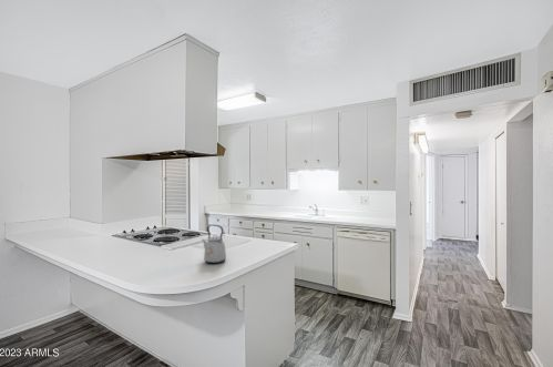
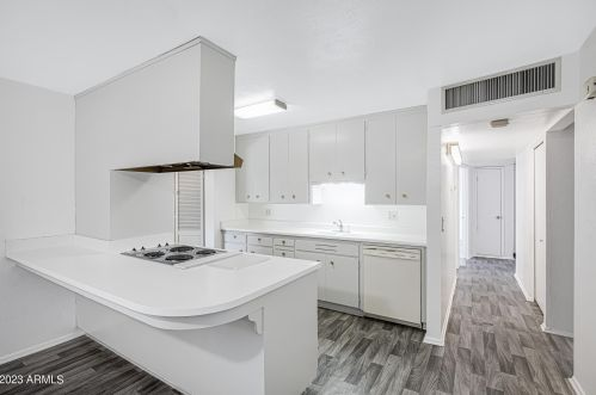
- kettle [201,224,227,264]
